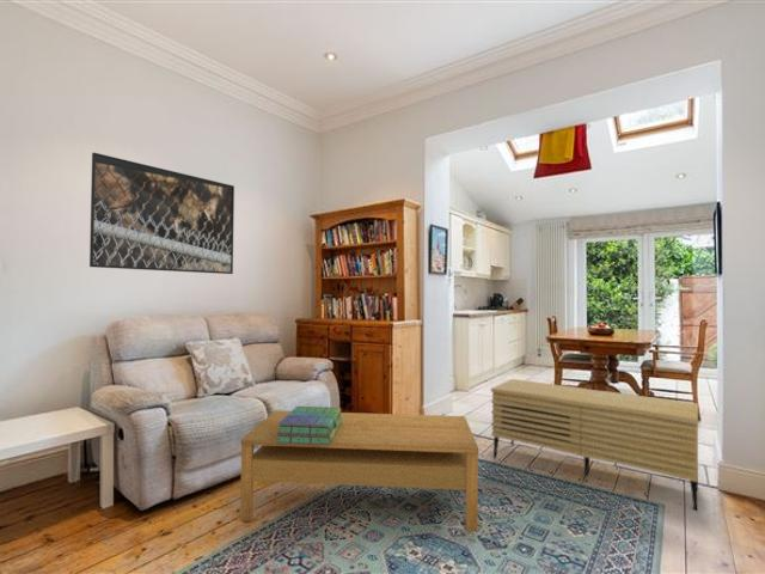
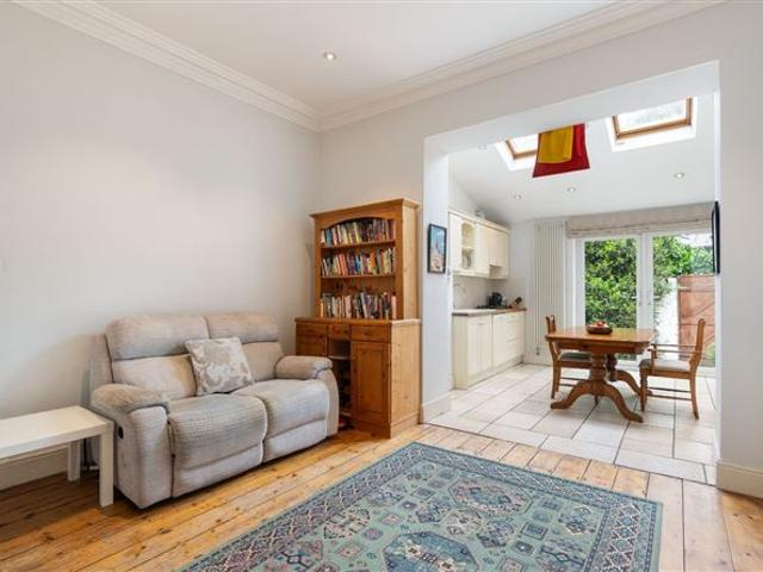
- stack of books [276,405,342,445]
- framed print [88,152,235,275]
- coffee table [239,409,479,532]
- sideboard [490,378,699,512]
